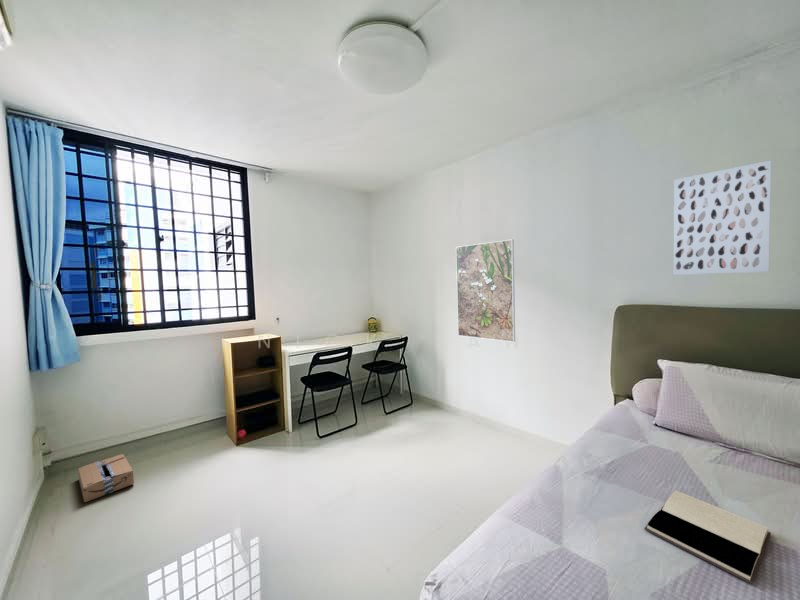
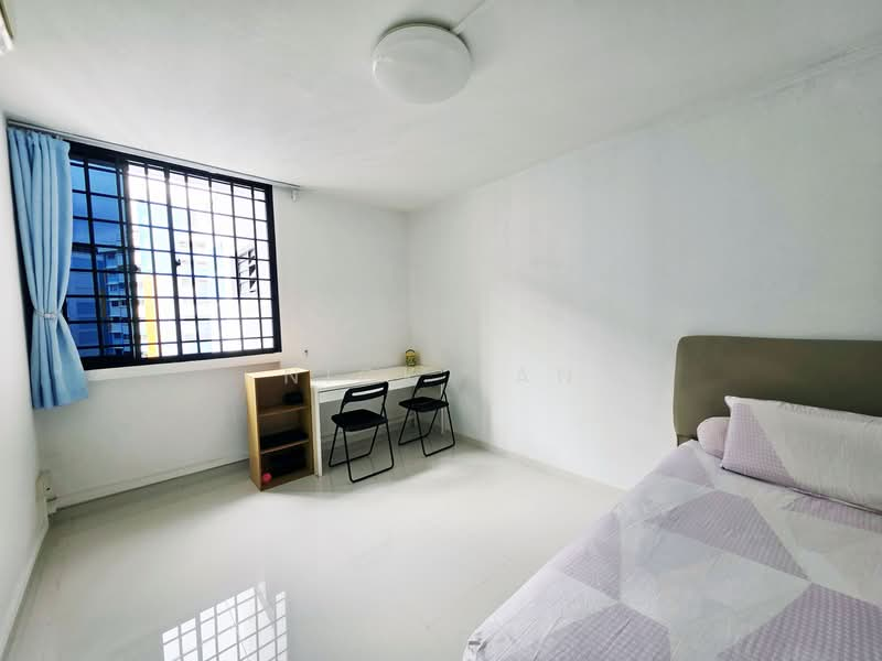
- wall art [672,159,772,276]
- book [643,489,772,586]
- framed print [455,239,516,343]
- cardboard box [77,453,135,503]
